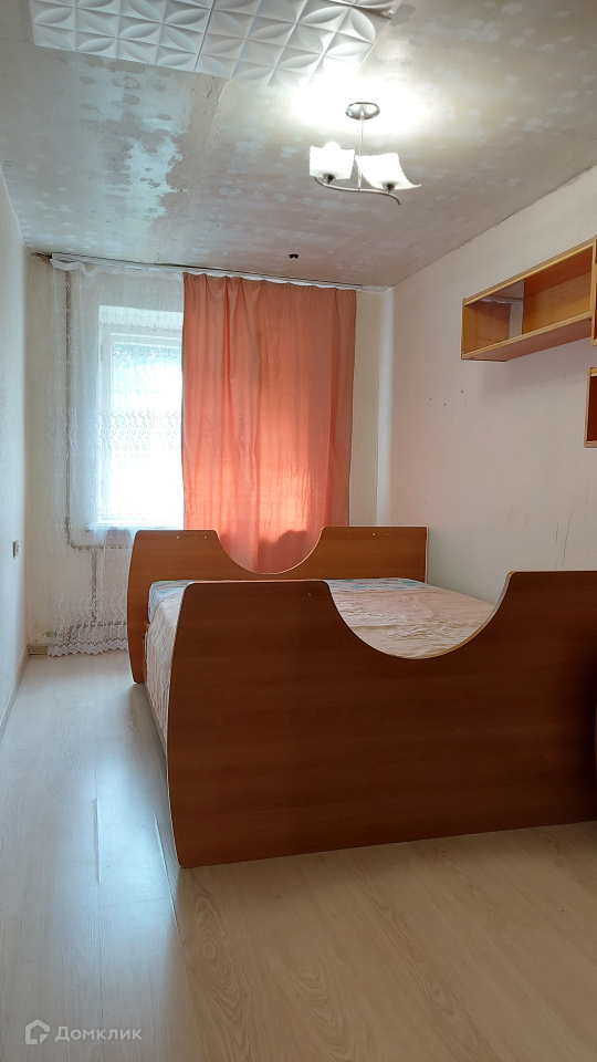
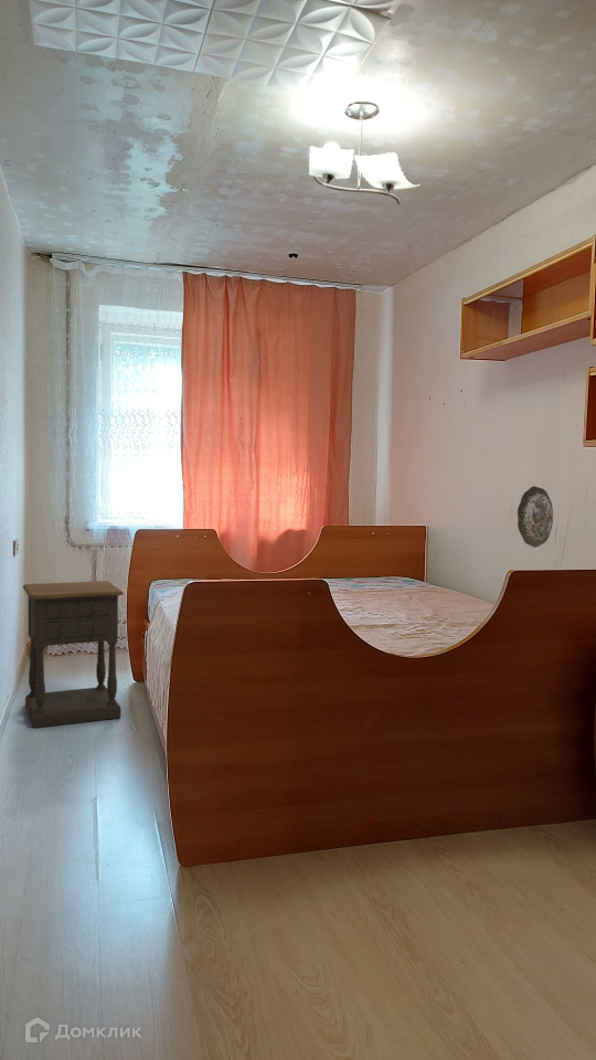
+ nightstand [22,580,125,729]
+ decorative plate [517,485,554,549]
